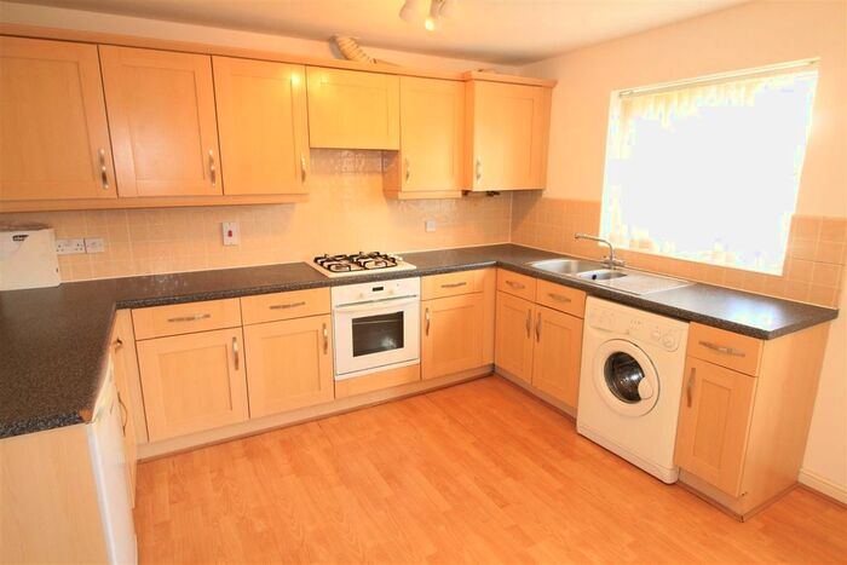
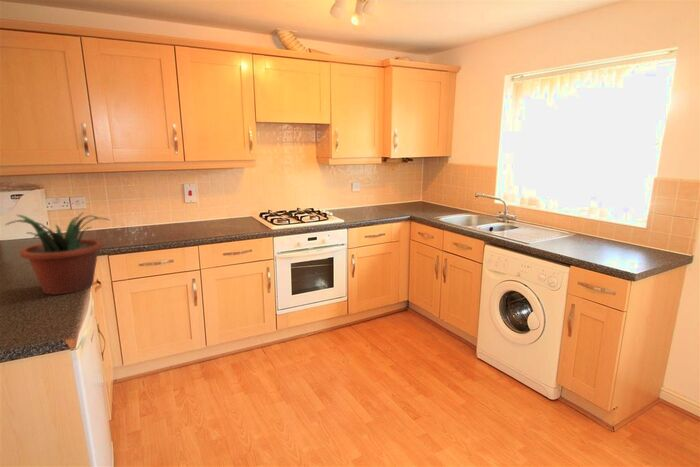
+ potted plant [4,211,110,296]
